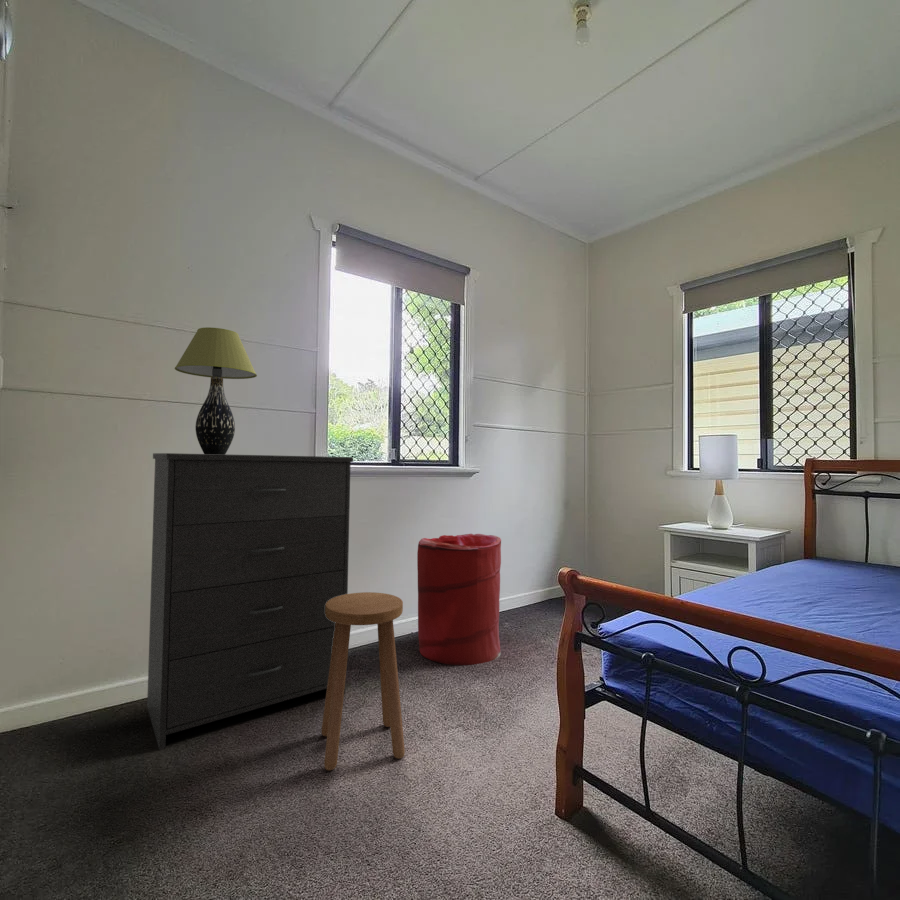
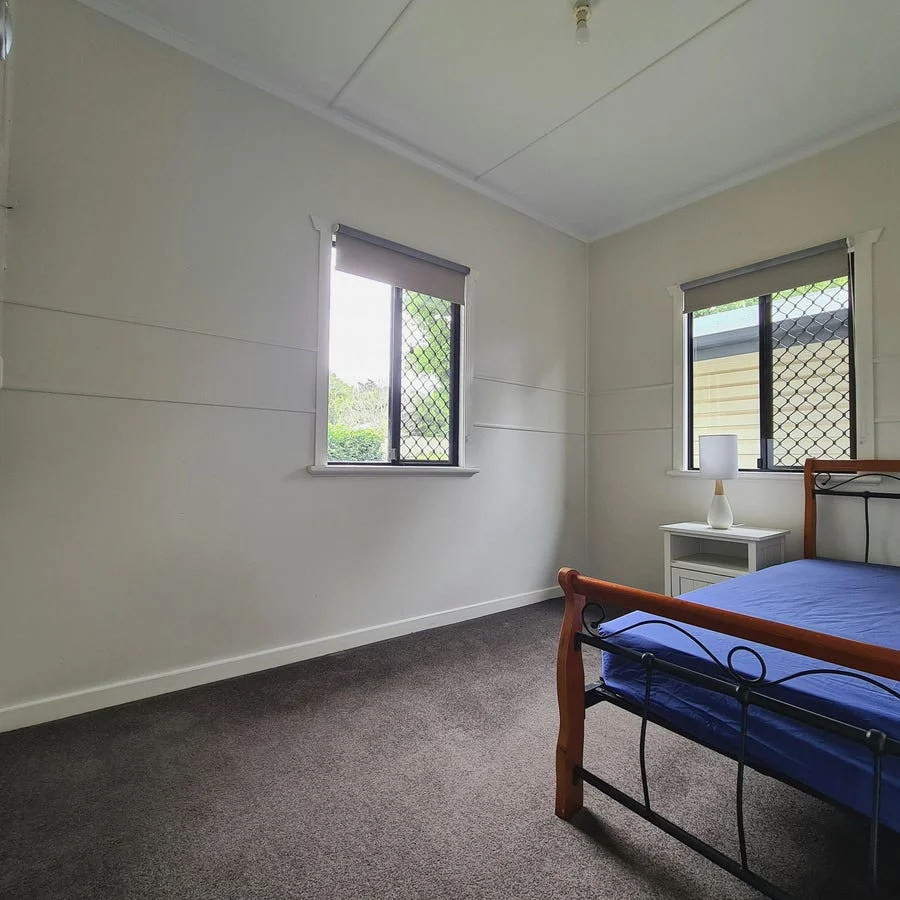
- laundry hamper [416,533,502,666]
- table lamp [174,326,258,454]
- stool [320,591,406,771]
- dresser [146,452,354,751]
